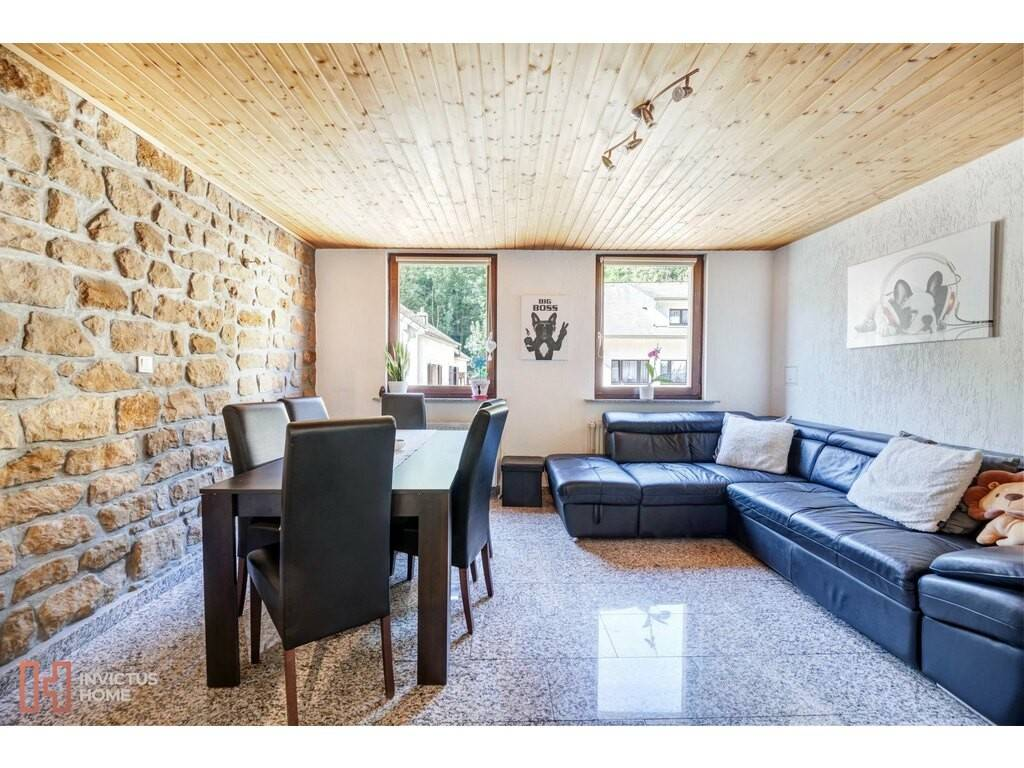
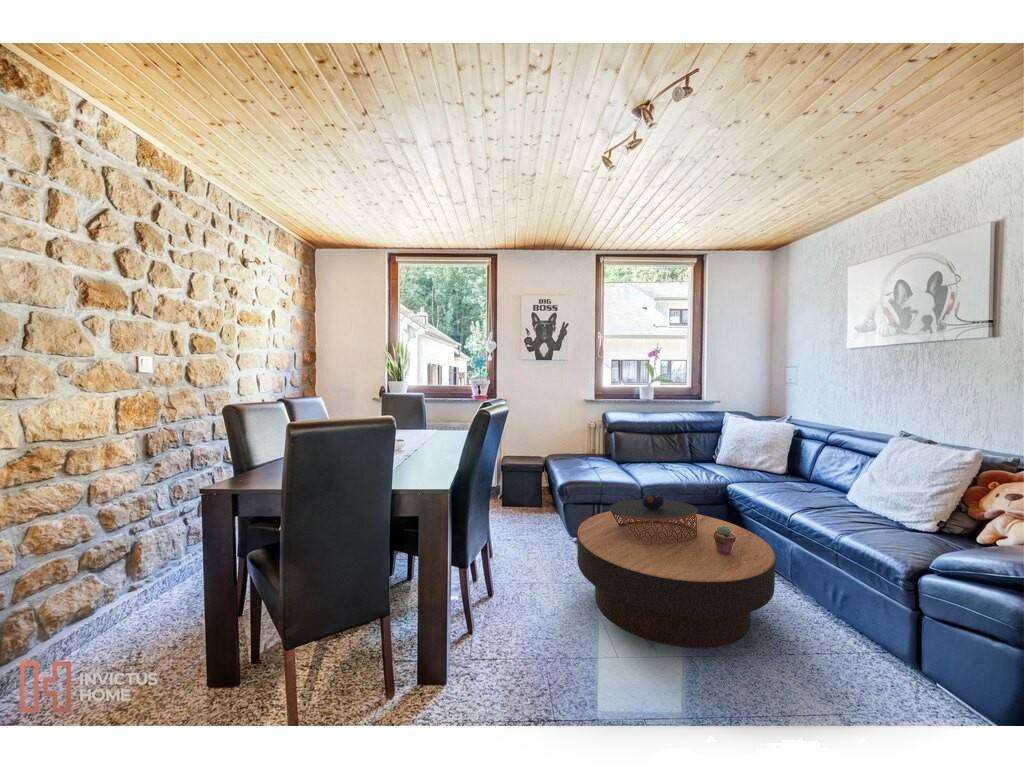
+ coffee table [576,510,776,649]
+ potted succulent [714,526,736,555]
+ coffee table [608,494,698,545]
